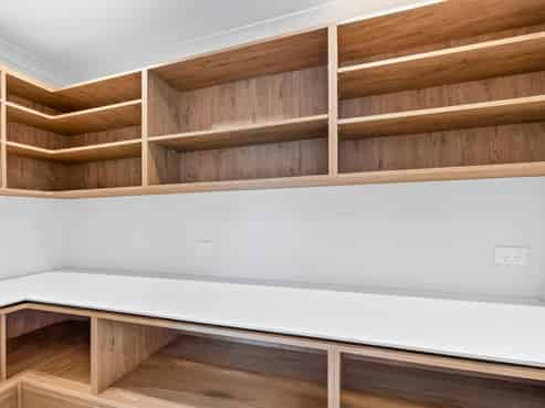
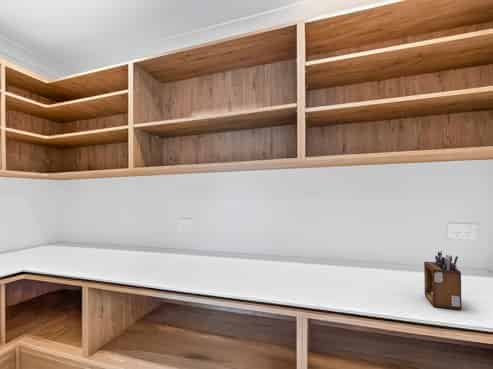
+ desk organizer [423,250,462,311]
